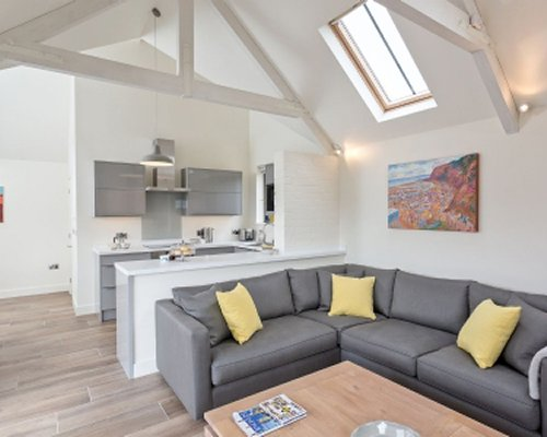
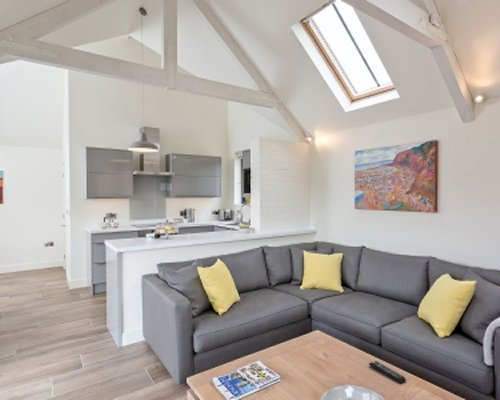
+ remote control [368,360,407,385]
